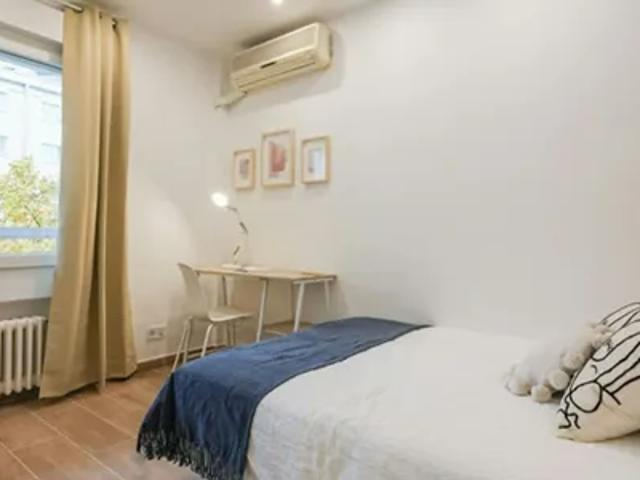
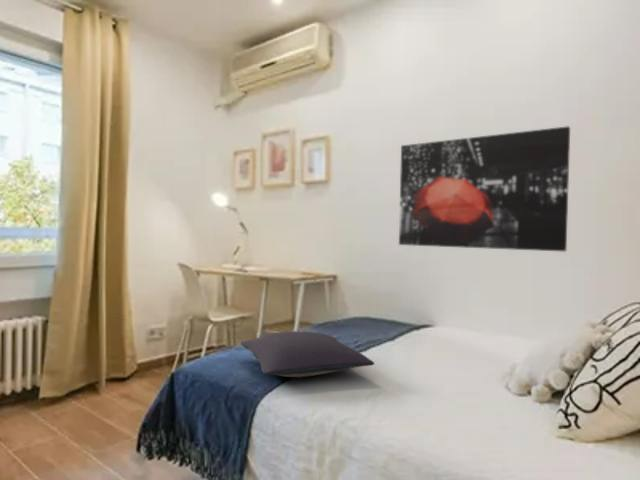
+ pillow [239,331,375,378]
+ wall art [398,125,571,252]
